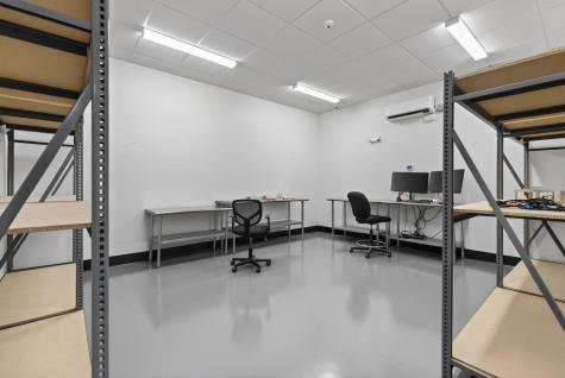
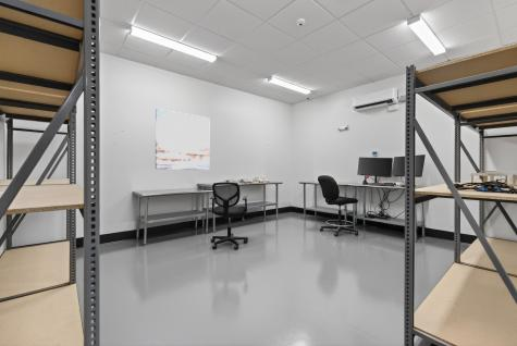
+ wall art [155,108,211,171]
